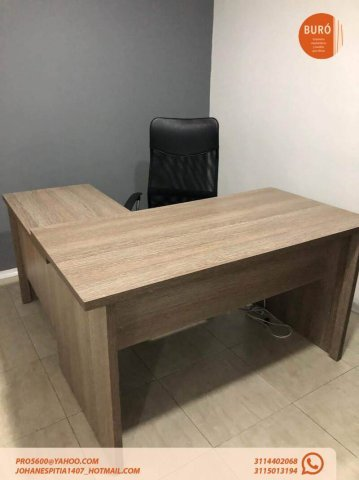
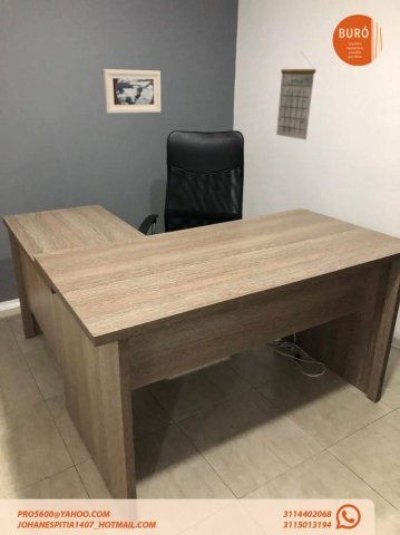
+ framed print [103,68,162,115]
+ calendar [275,54,318,140]
